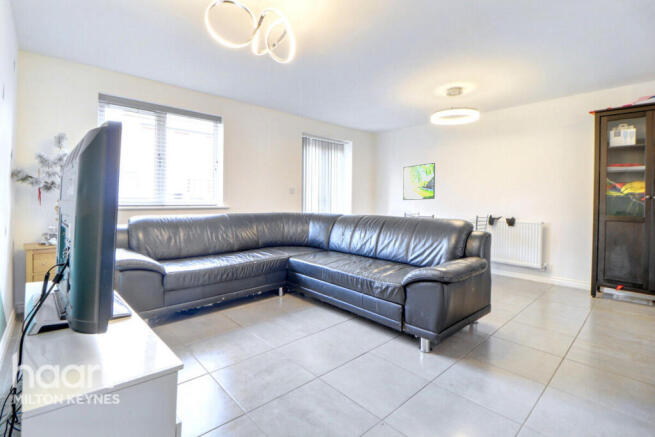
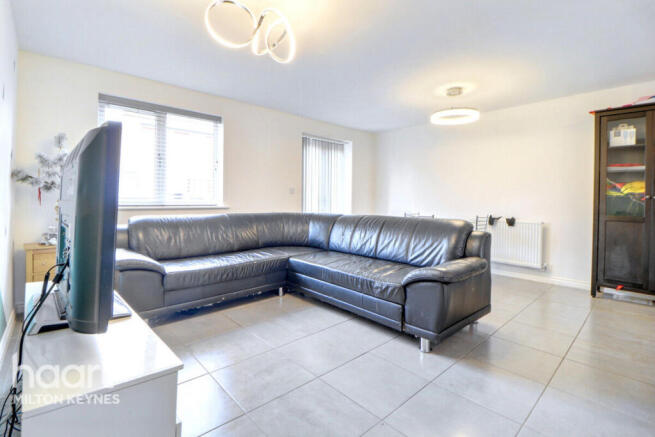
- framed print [402,162,436,201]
